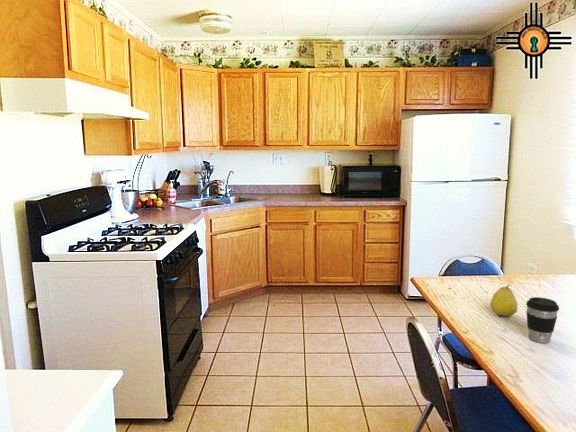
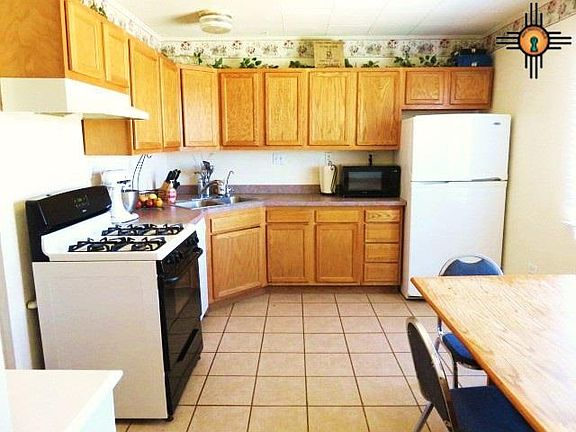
- coffee cup [525,296,560,344]
- fruit [489,284,518,317]
